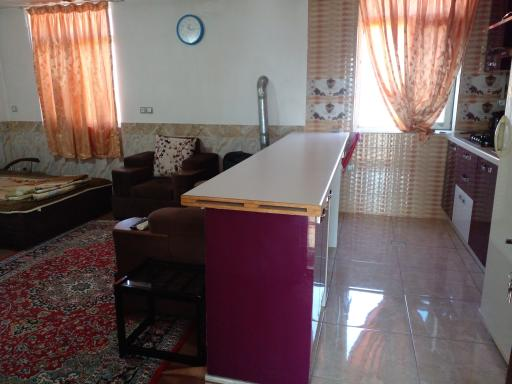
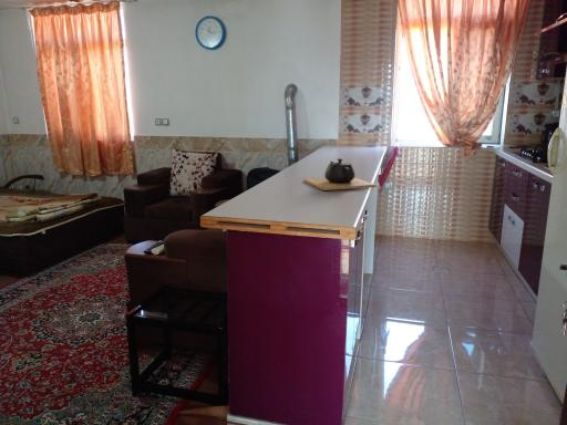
+ teapot [302,157,378,191]
